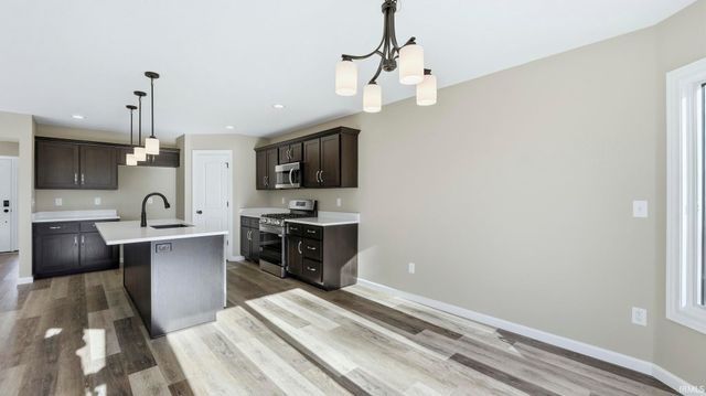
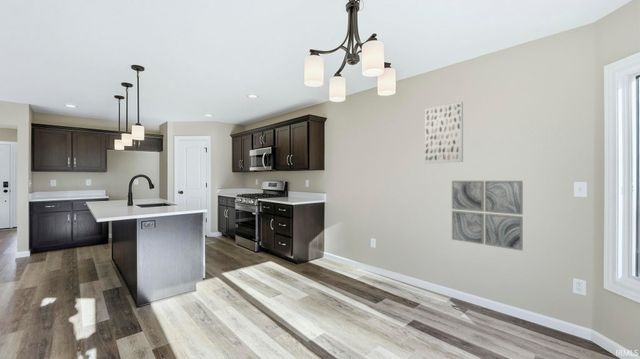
+ wall art [424,101,464,165]
+ wall art [451,180,524,252]
